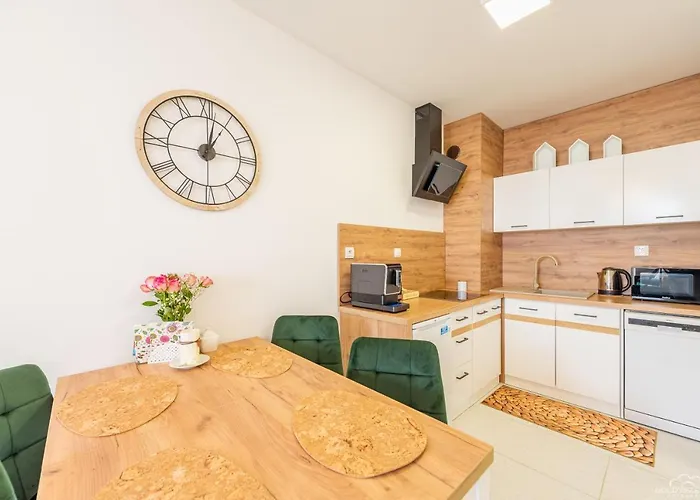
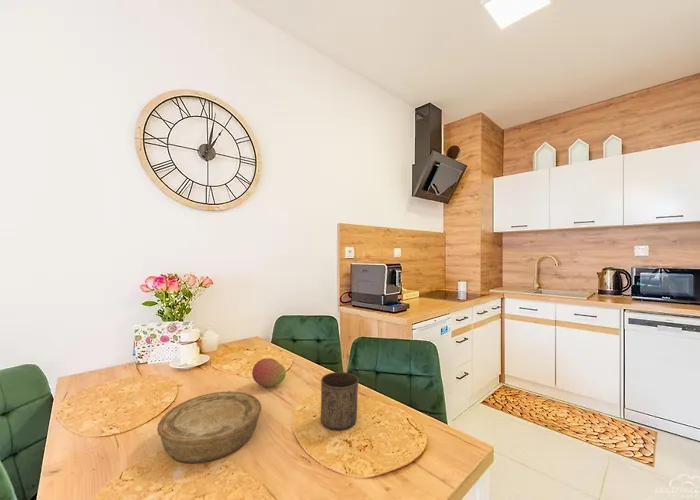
+ cup [320,371,359,431]
+ fruit [251,357,287,388]
+ bowl [156,390,262,465]
